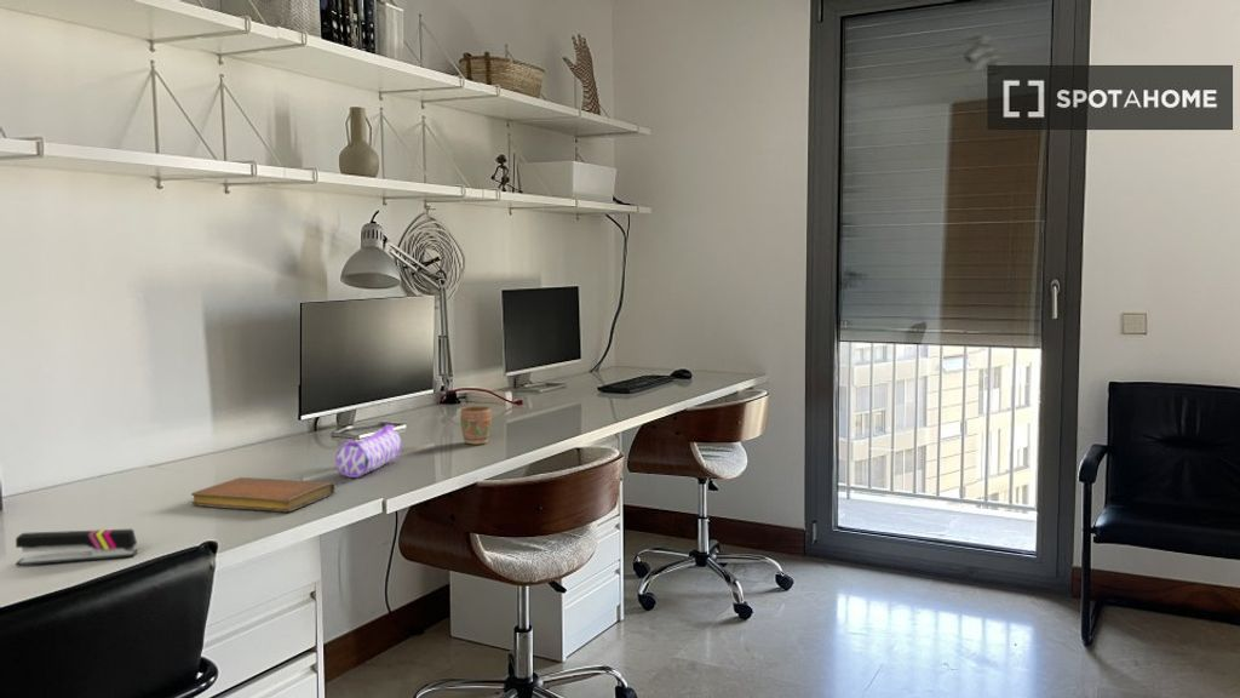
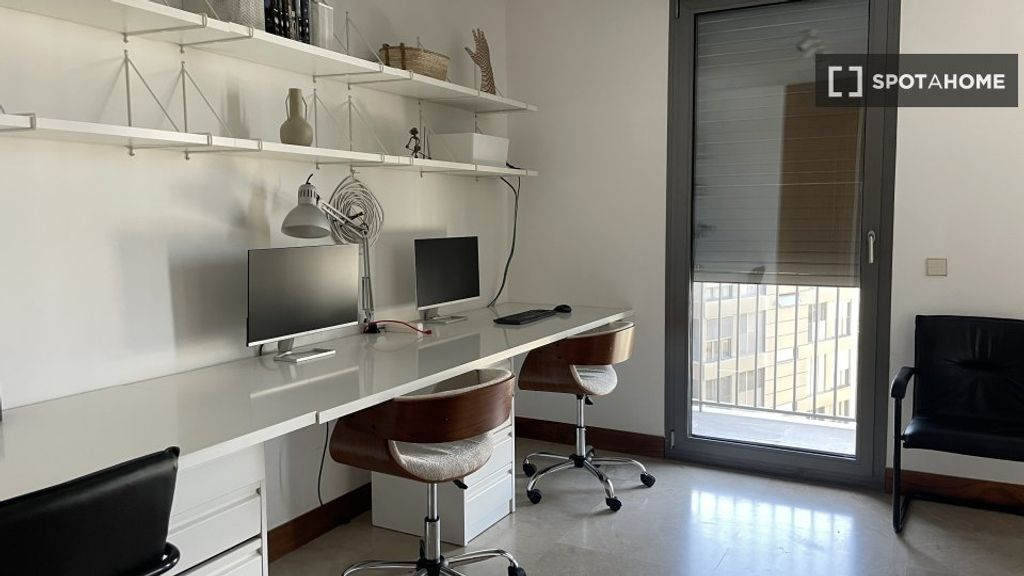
- stapler [15,528,138,567]
- notebook [190,476,337,513]
- mug [459,405,493,446]
- pencil case [334,424,402,479]
